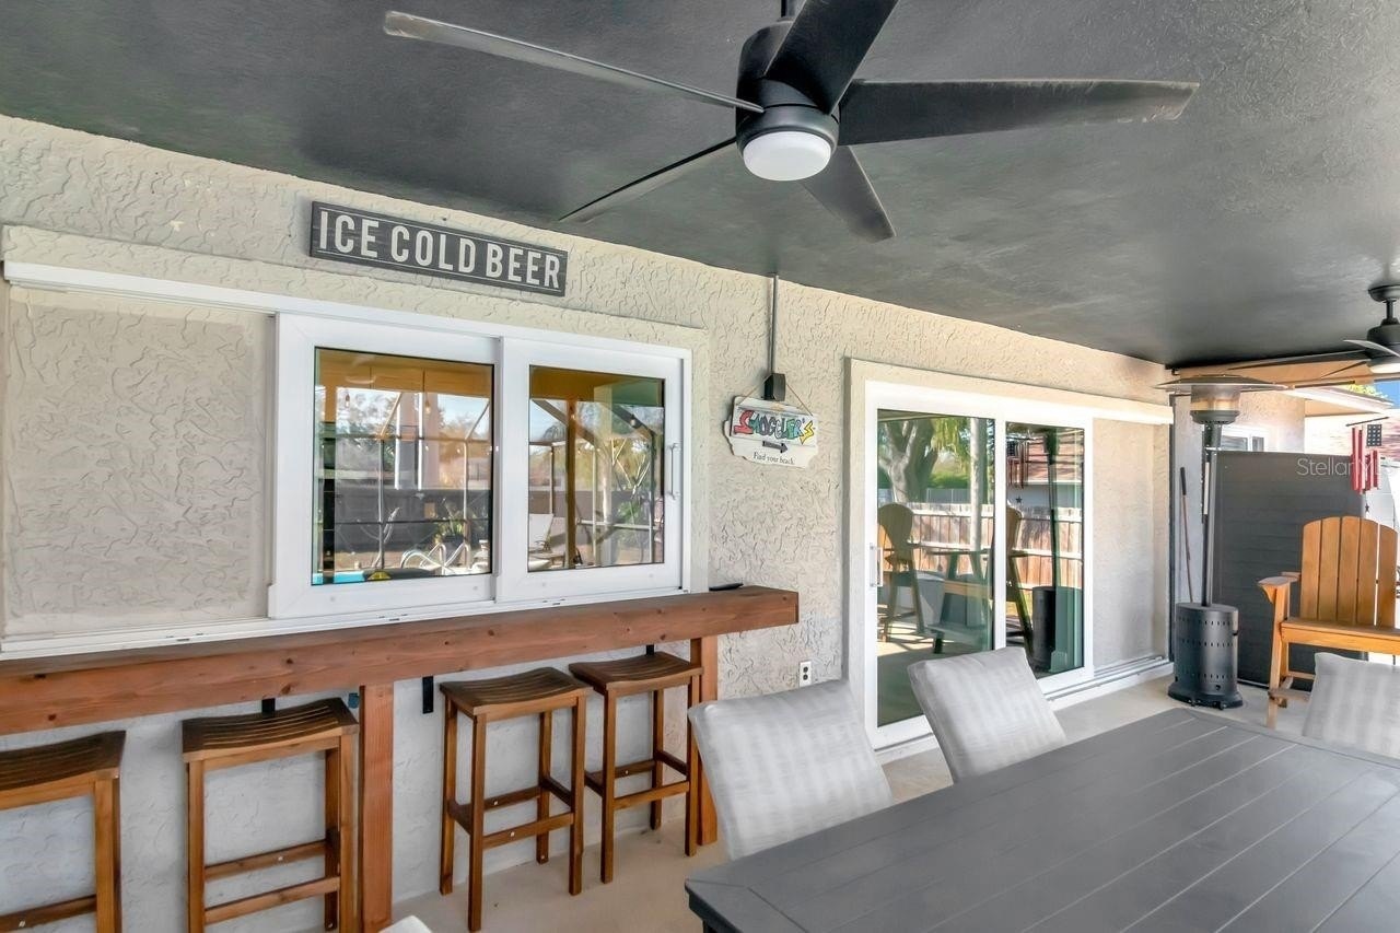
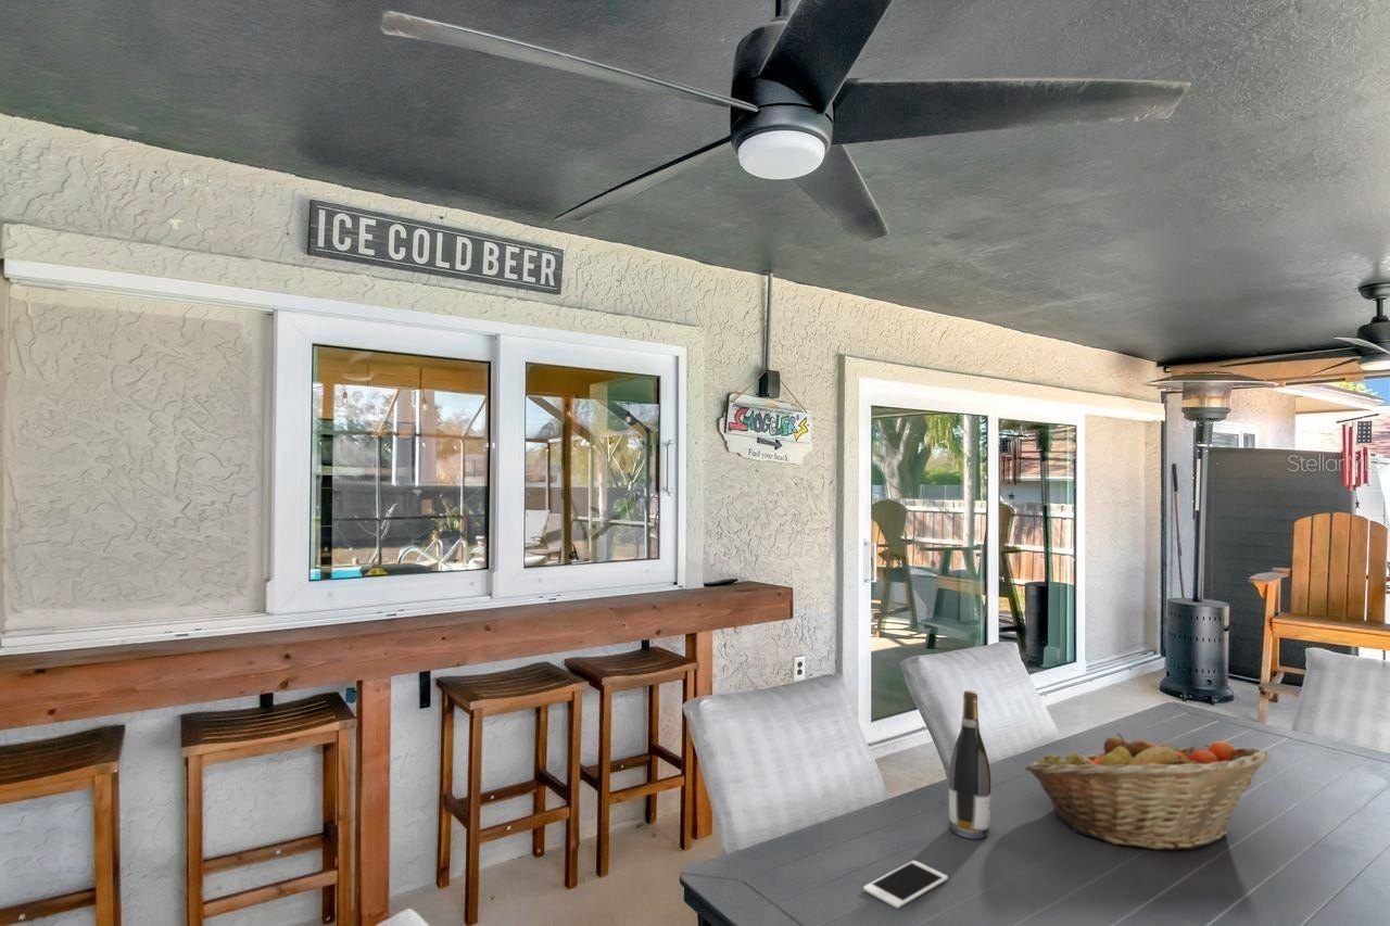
+ wine bottle [948,689,991,840]
+ cell phone [862,859,949,910]
+ fruit basket [1024,732,1272,851]
